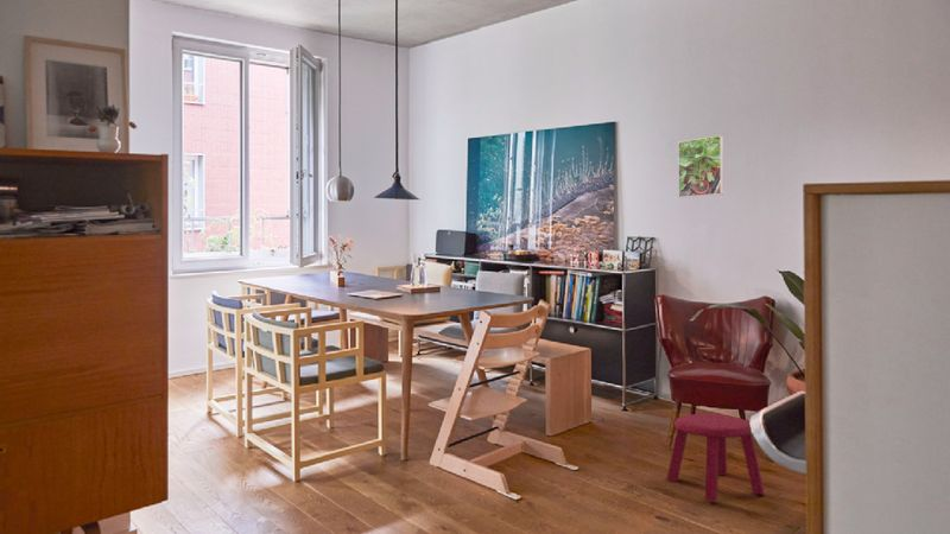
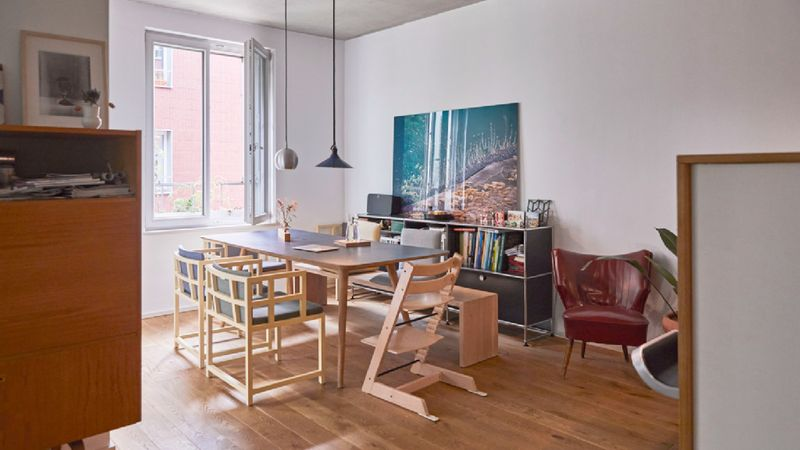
- stool [665,413,766,503]
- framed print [677,134,724,199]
